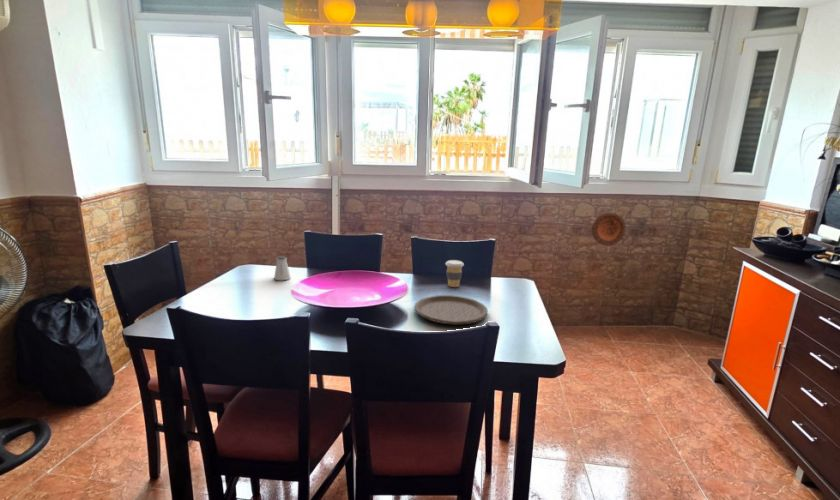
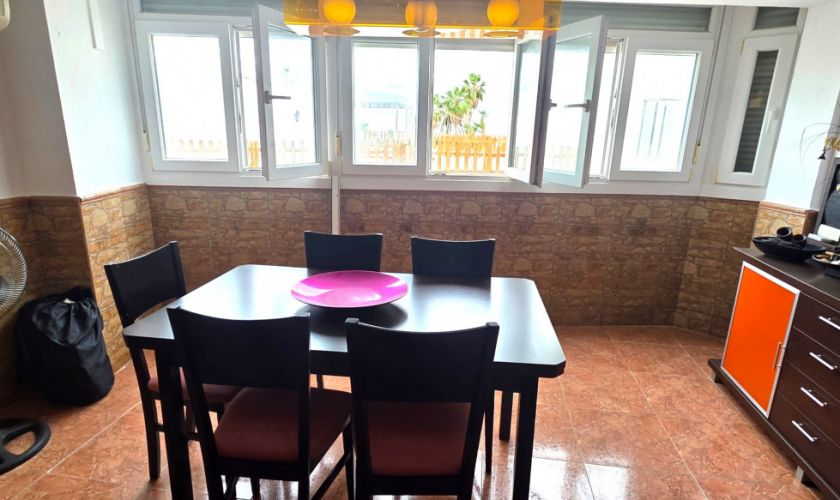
- plate [413,294,489,326]
- saltshaker [273,255,292,281]
- decorative plate [591,212,627,247]
- coffee cup [444,259,465,288]
